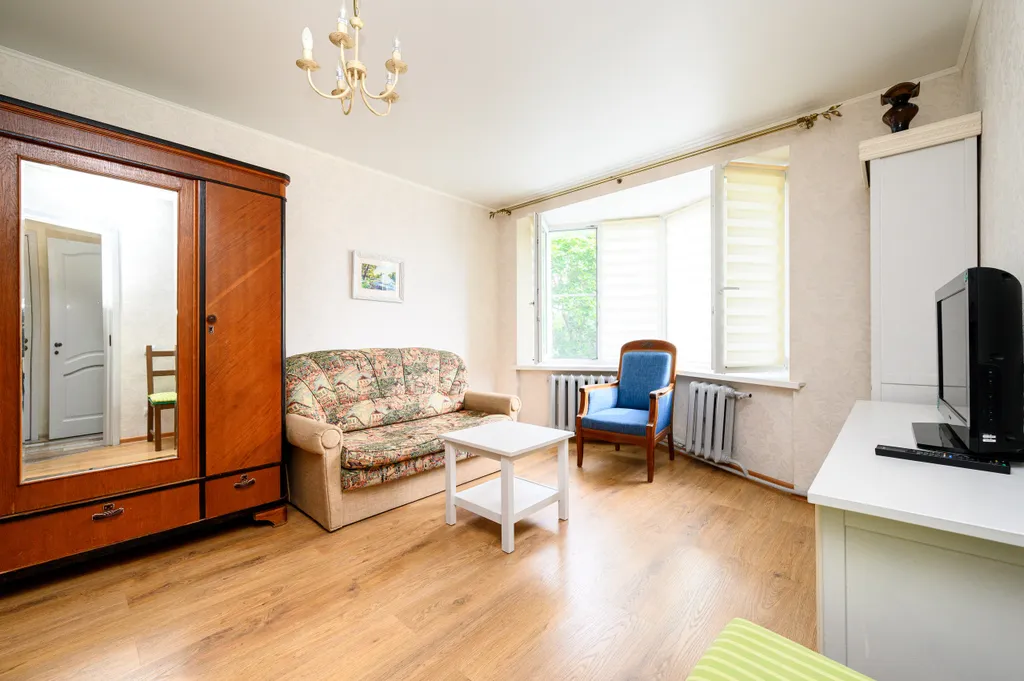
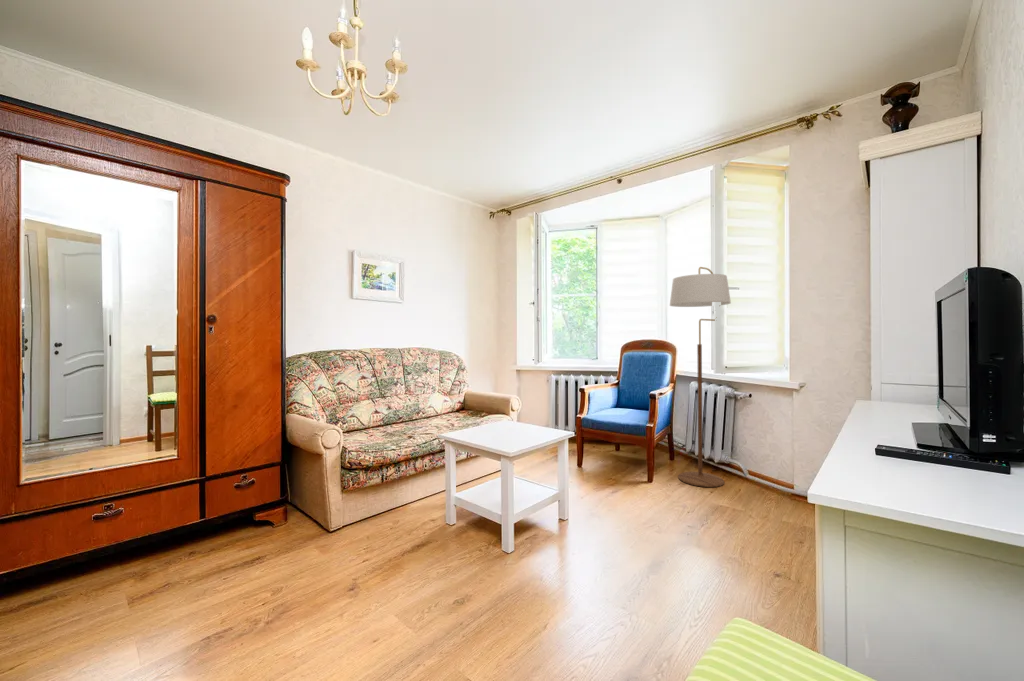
+ floor lamp [669,266,732,488]
